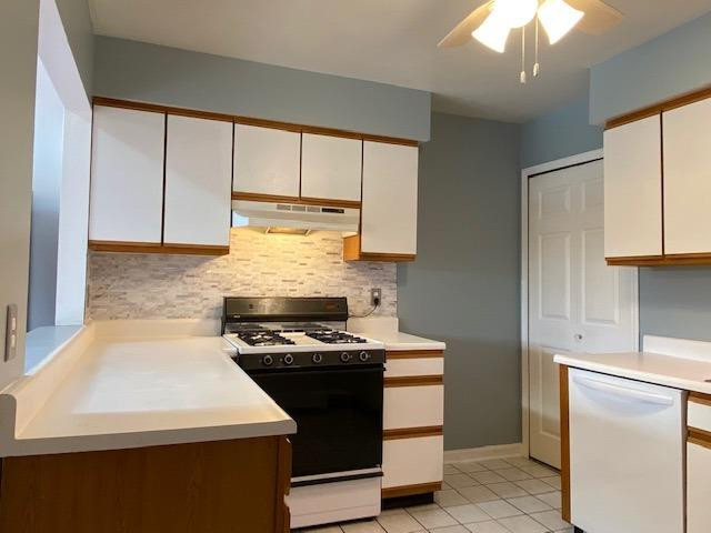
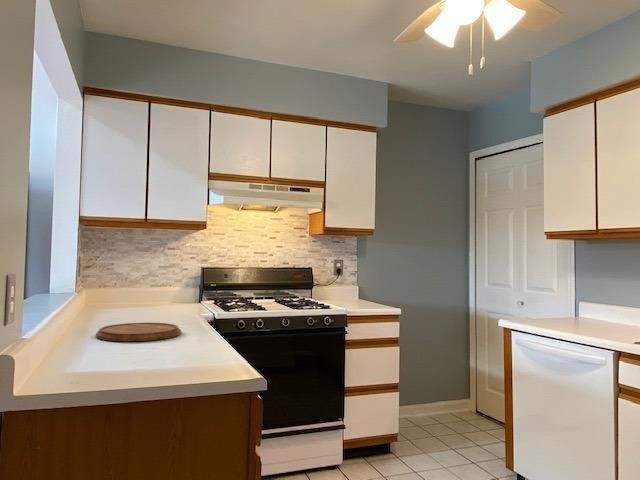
+ cutting board [95,322,182,342]
